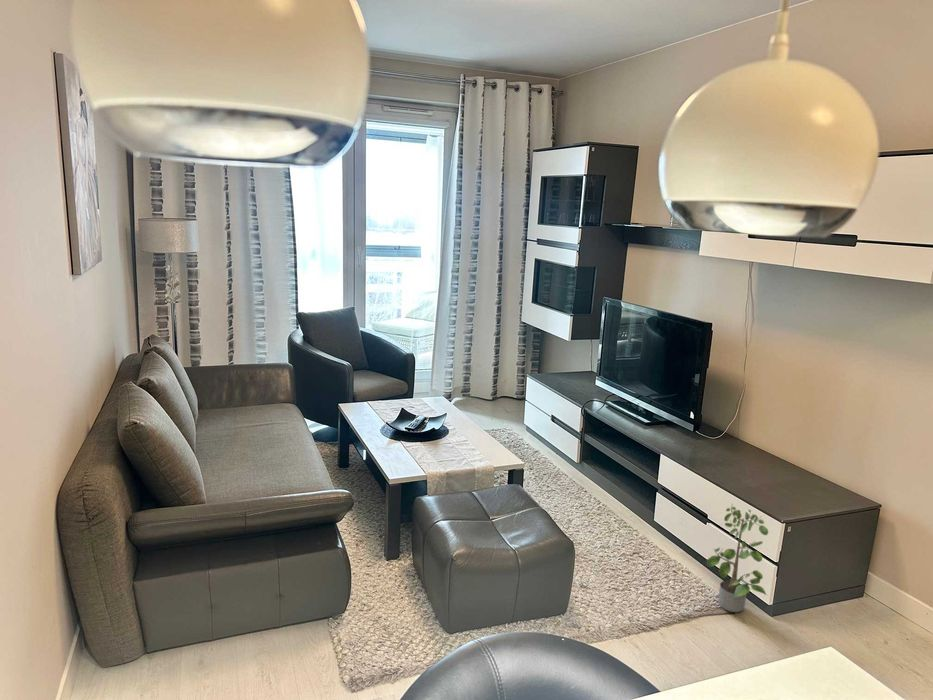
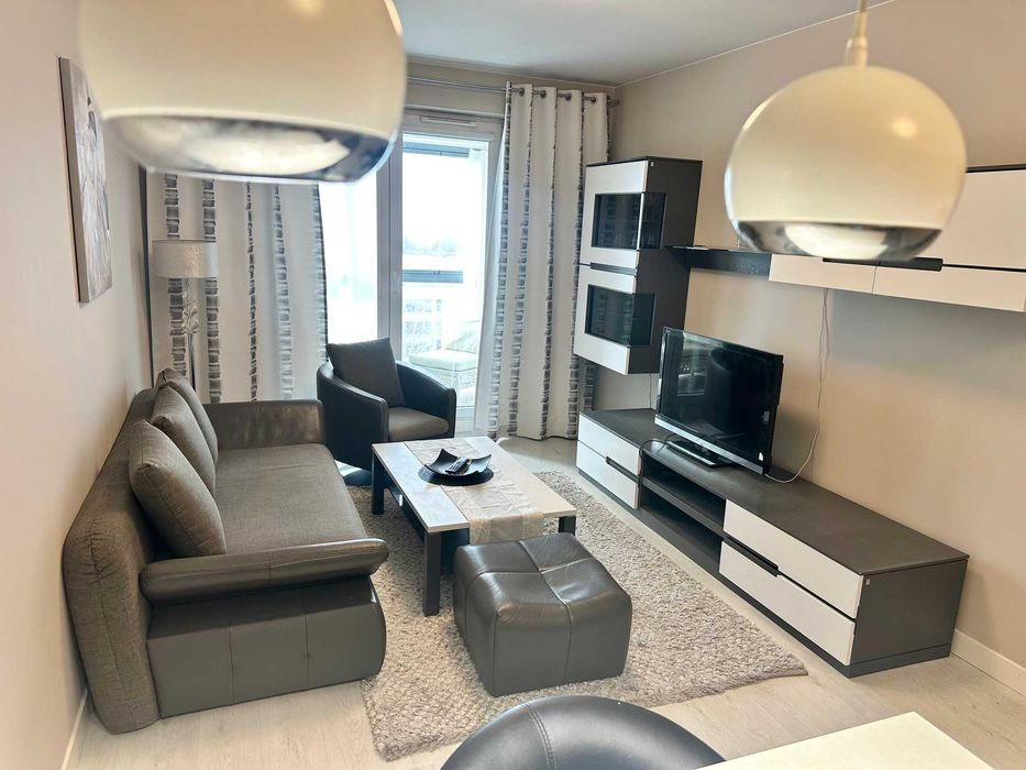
- potted plant [706,502,769,613]
